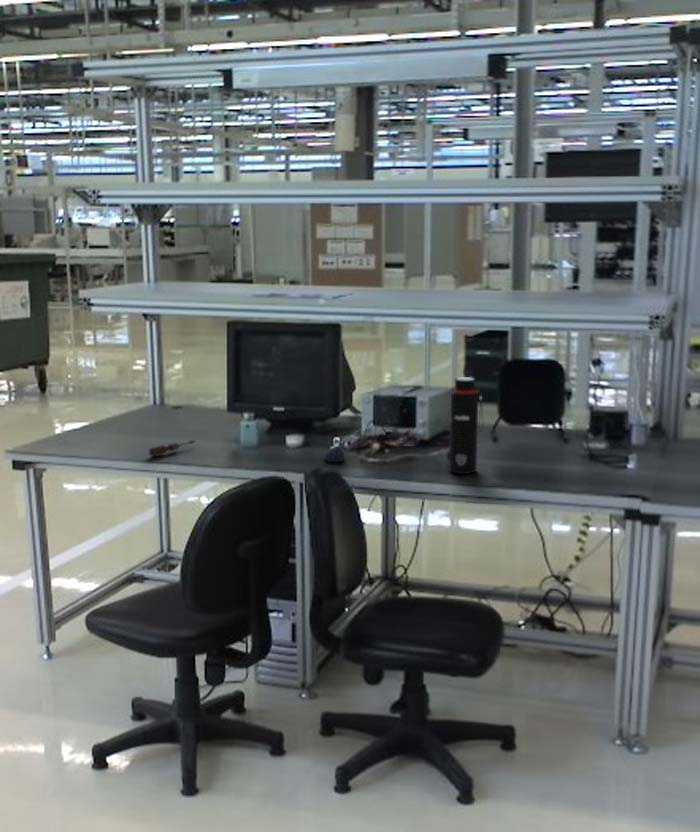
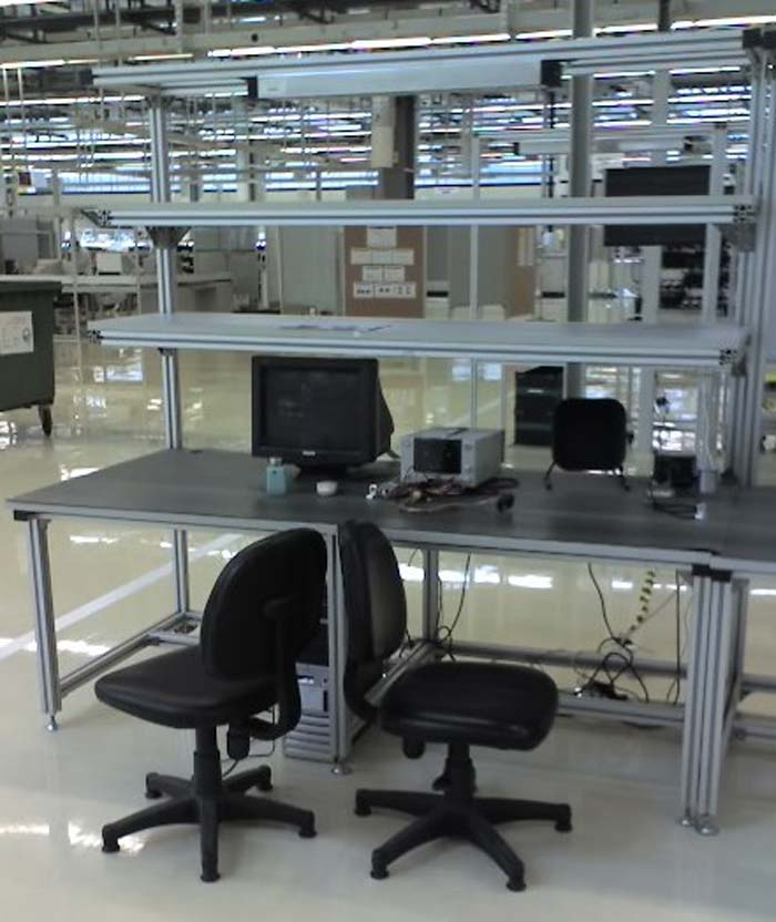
- screwdriver [148,439,197,458]
- computer mouse [324,445,346,463]
- water bottle [449,376,484,475]
